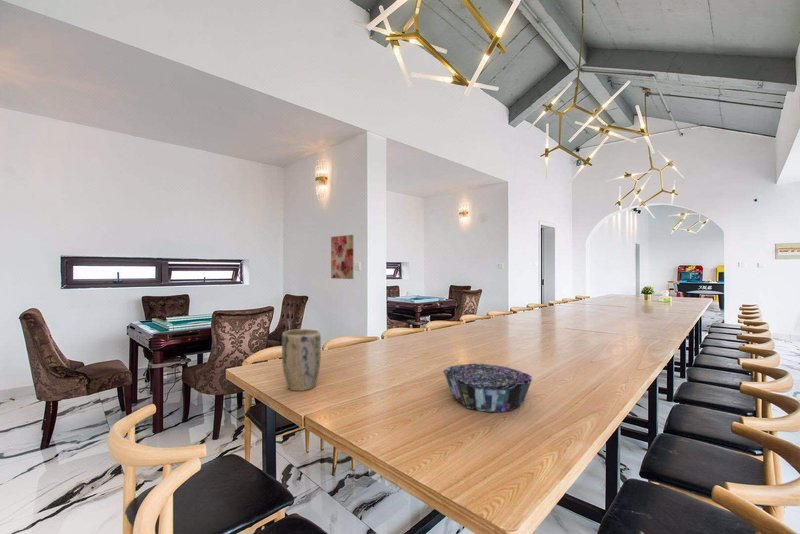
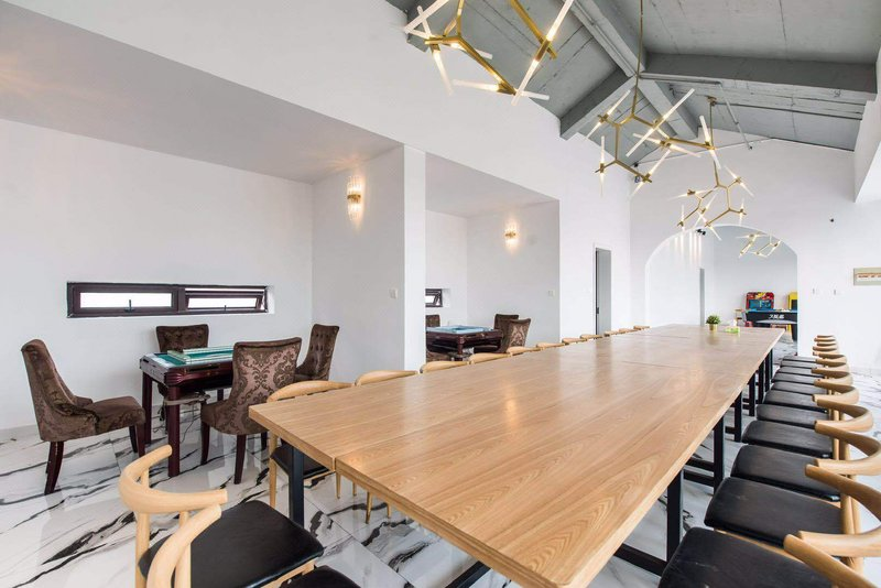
- plant pot [281,328,322,392]
- wall art [330,234,354,280]
- decorative bowl [442,363,534,414]
